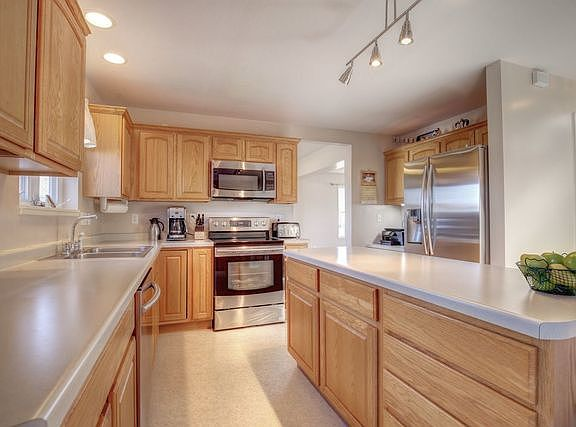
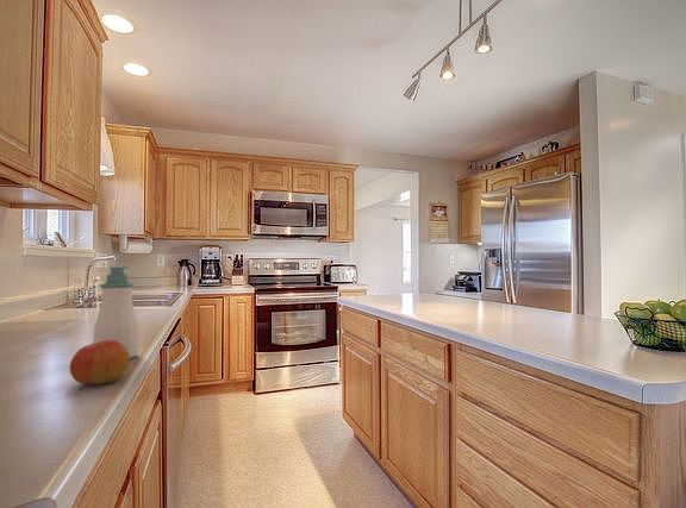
+ apple [69,340,131,385]
+ soap bottle [92,265,139,359]
